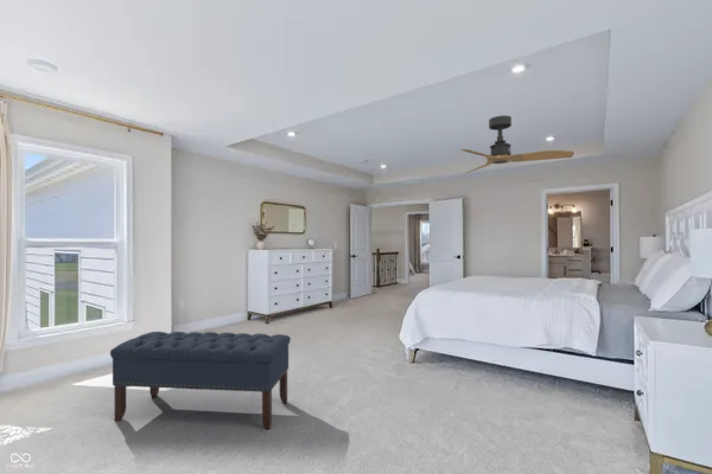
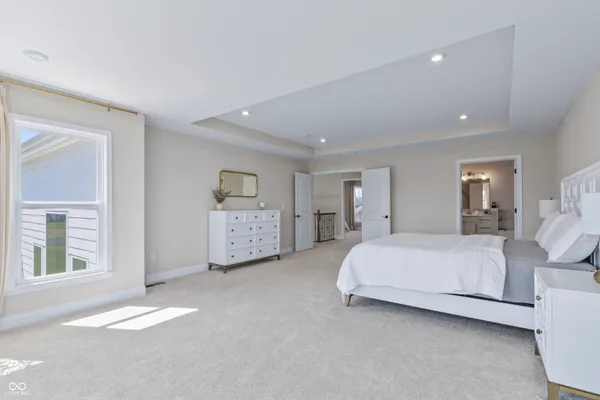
- ceiling fan [459,115,576,174]
- bench [109,331,292,430]
